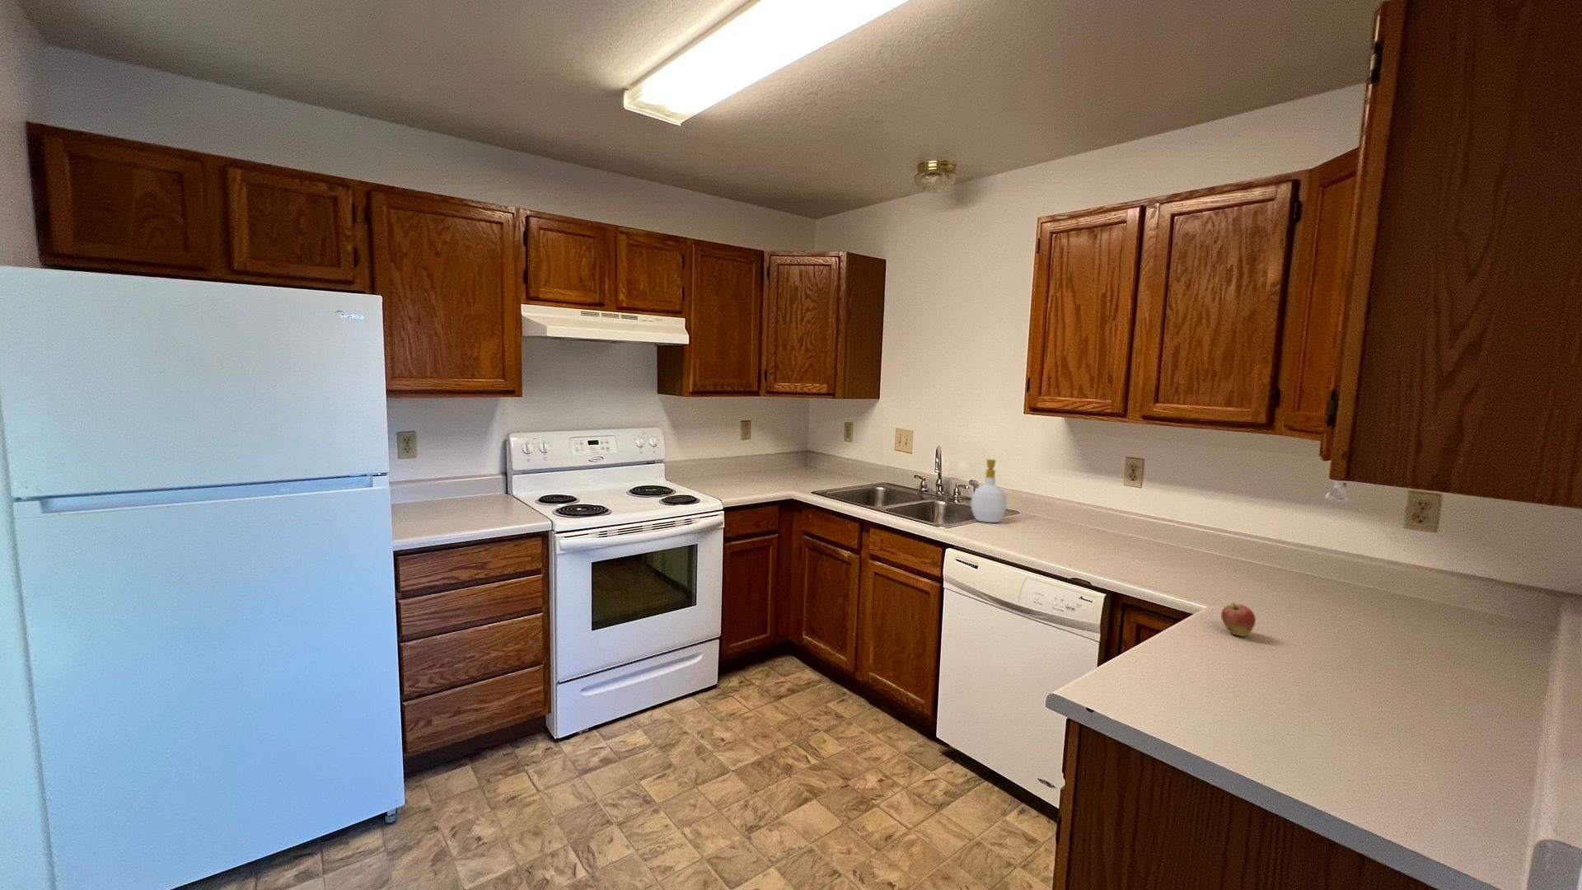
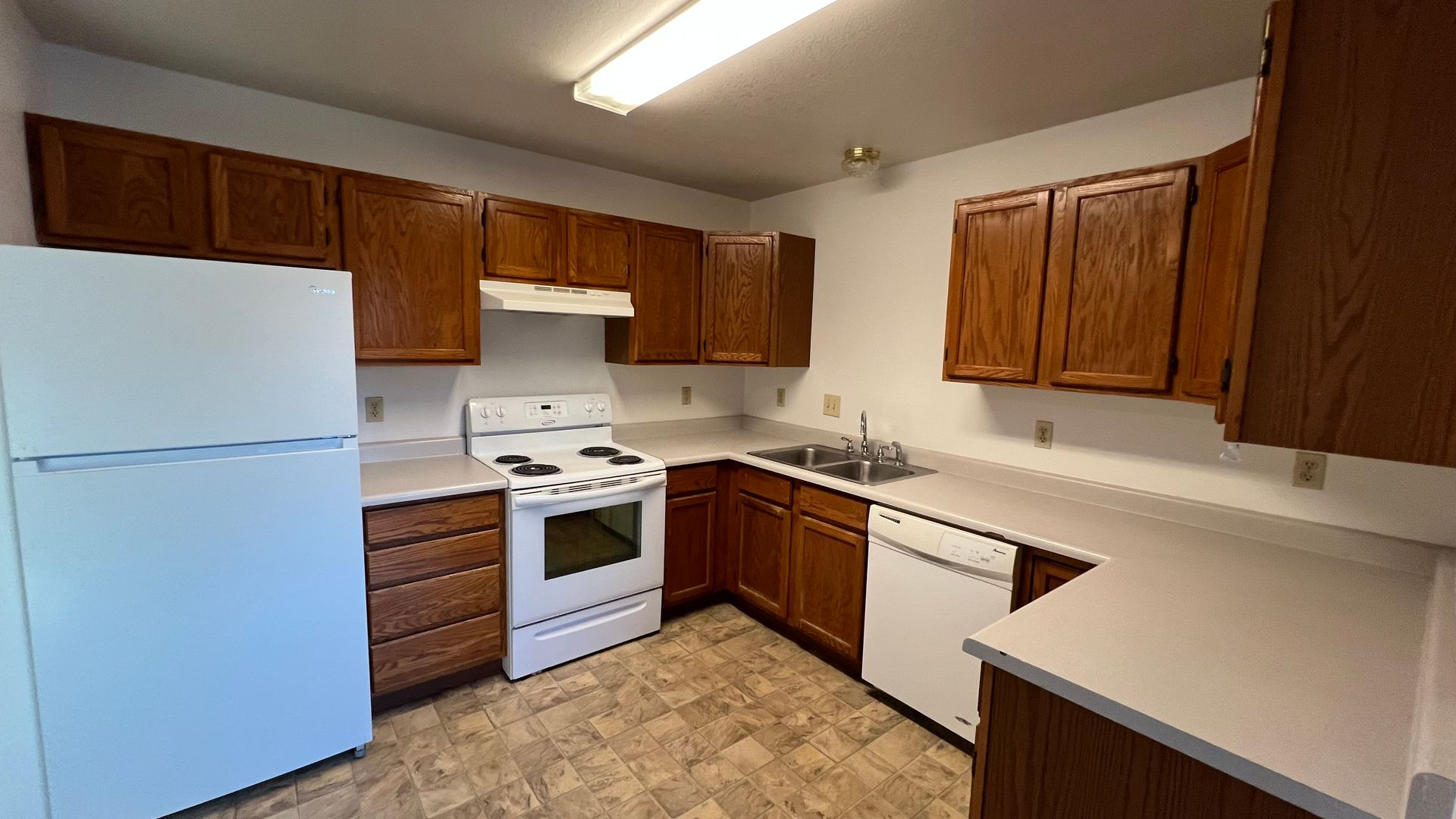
- fruit [1220,602,1256,637]
- soap bottle [970,459,1007,524]
